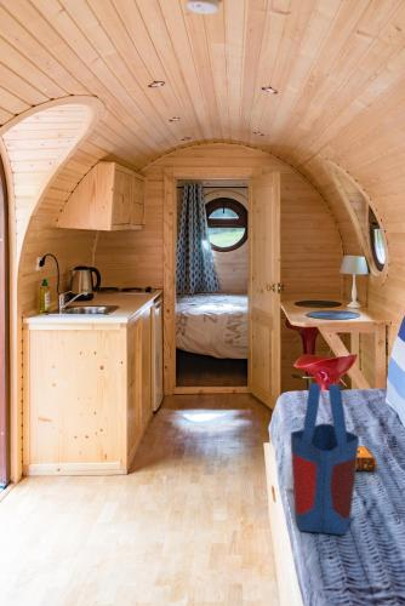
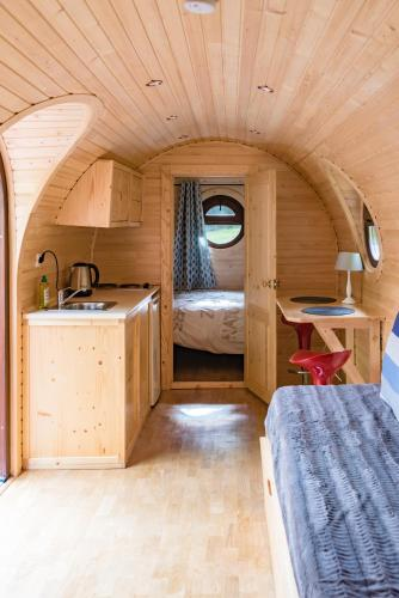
- tote bag [290,382,360,536]
- hardback book [355,445,377,473]
